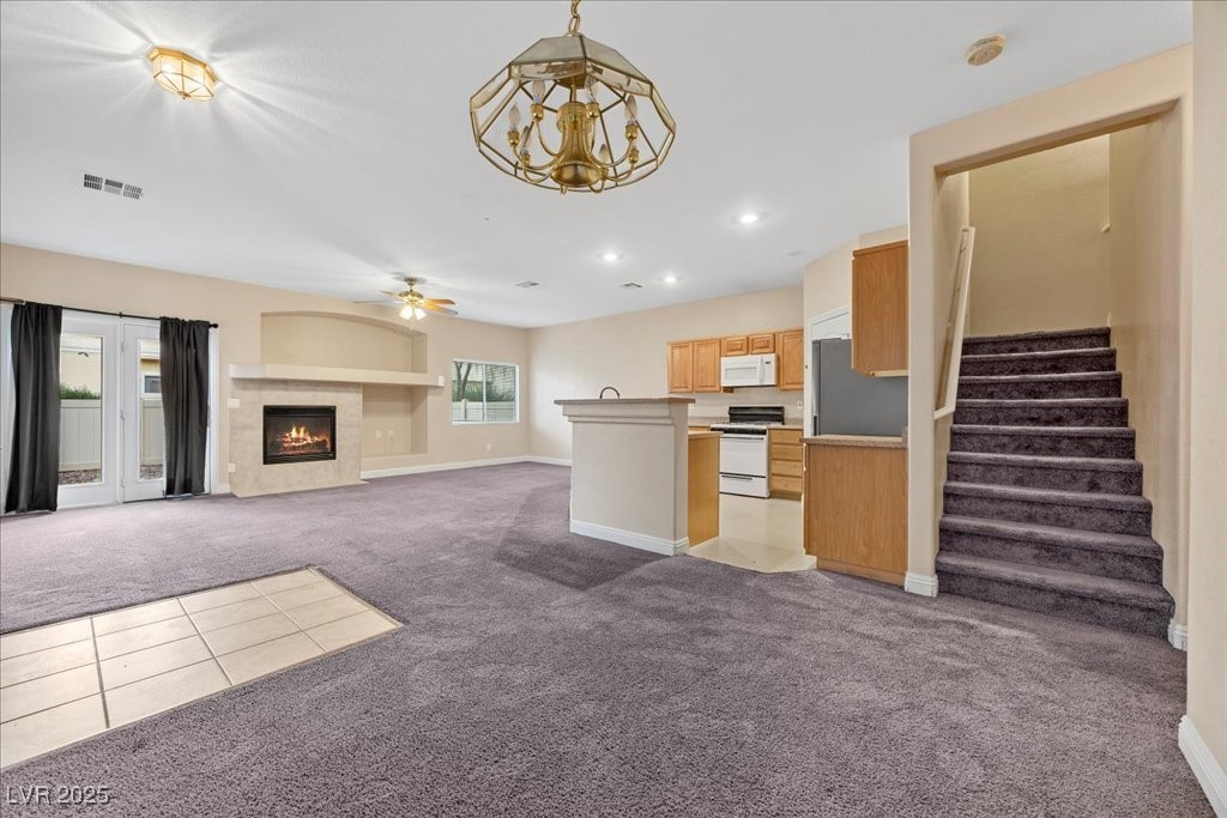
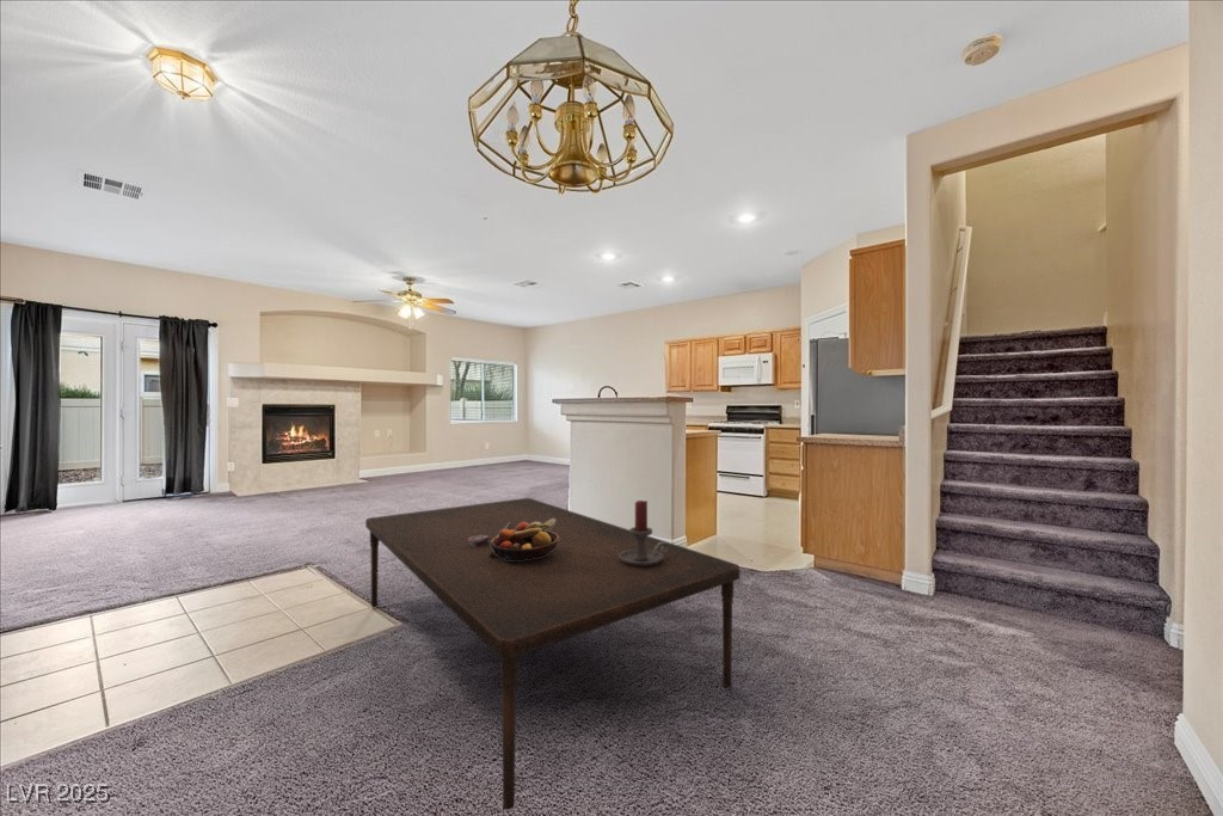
+ candle holder [620,499,668,566]
+ fruit bowl [491,519,559,560]
+ dining table [364,497,740,811]
